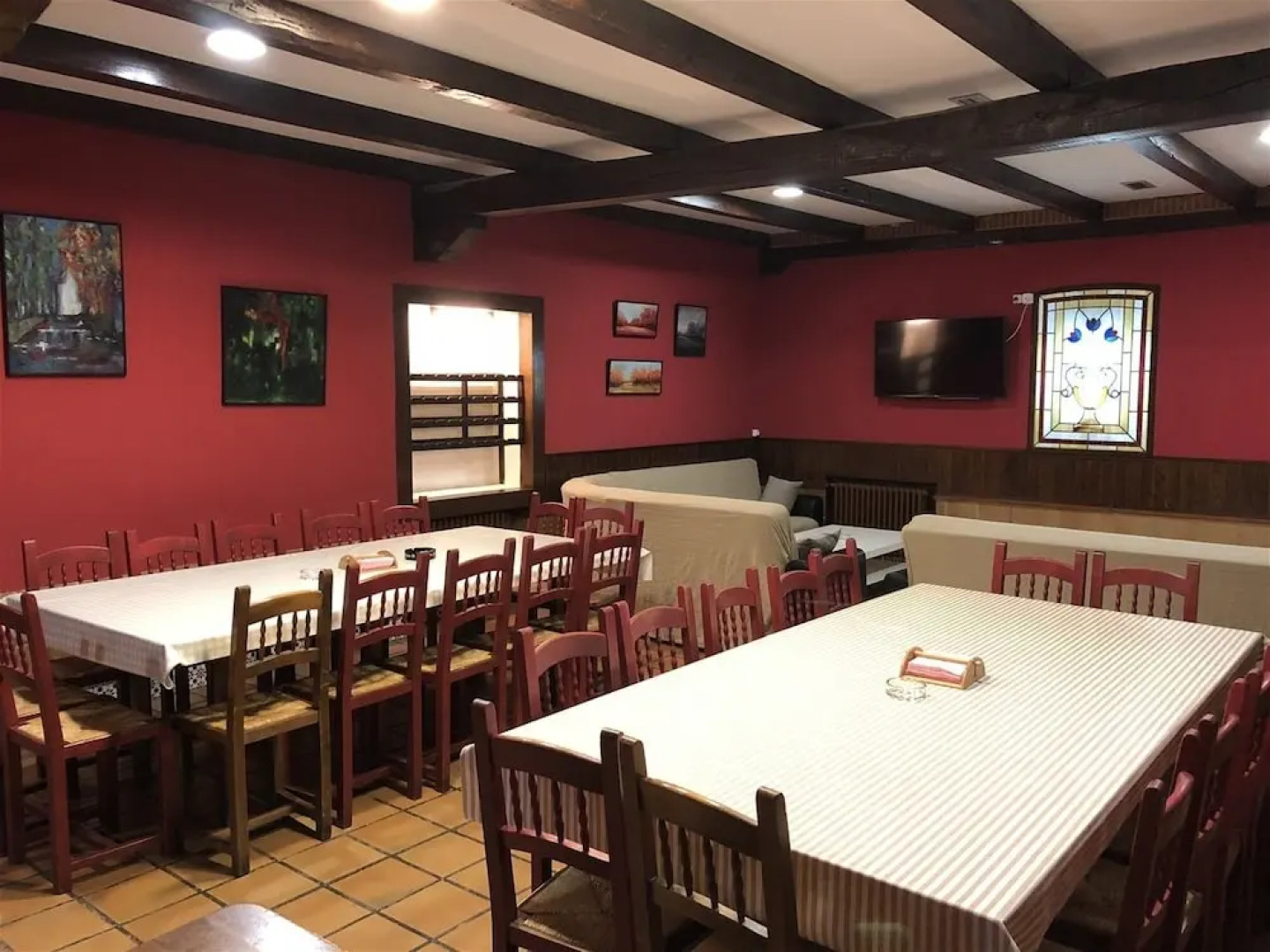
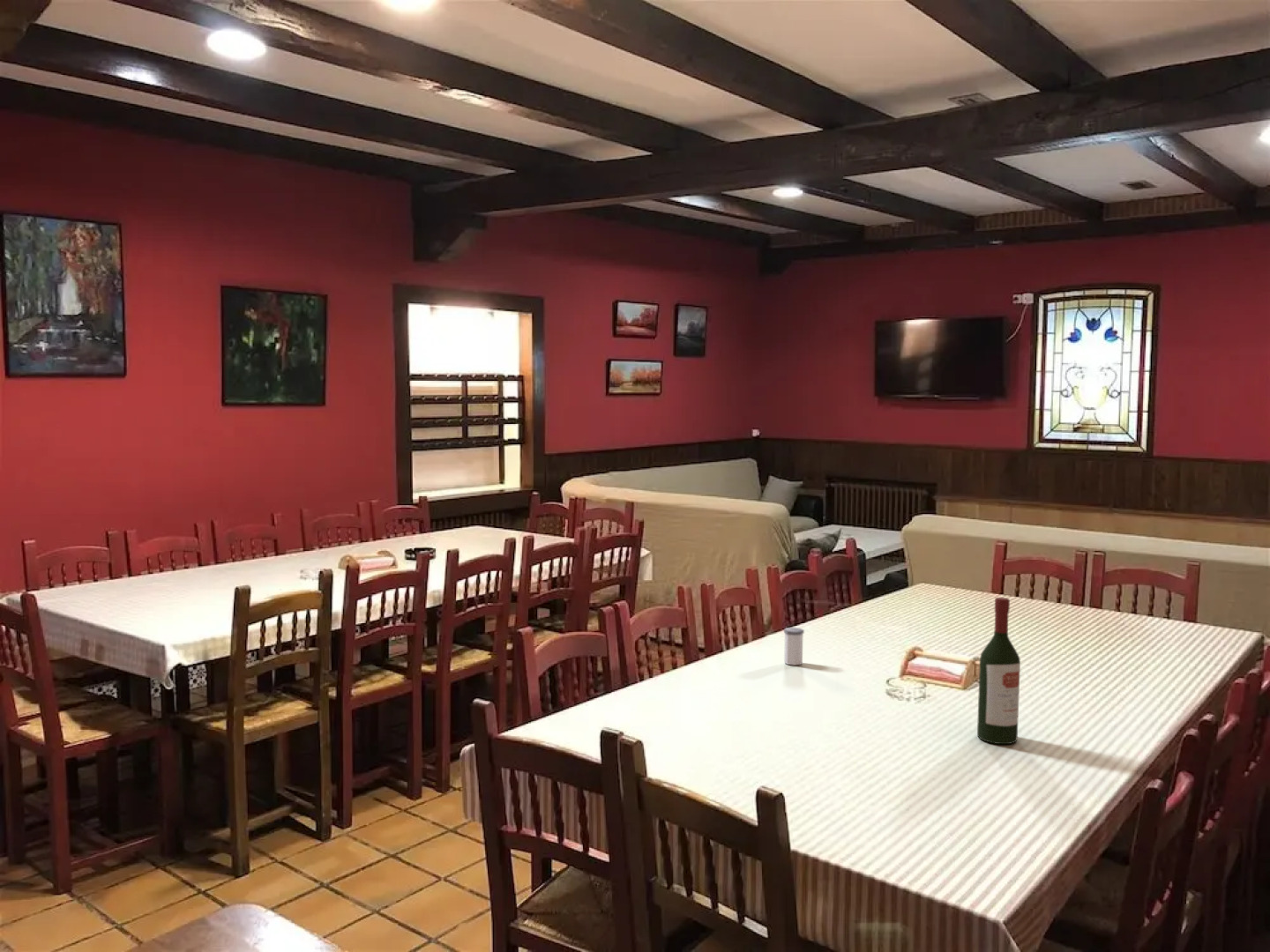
+ salt shaker [783,627,805,666]
+ wine bottle [976,597,1021,745]
